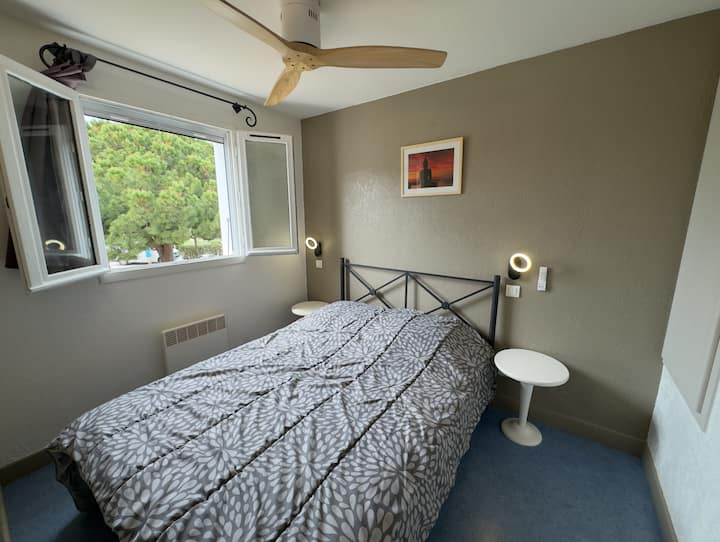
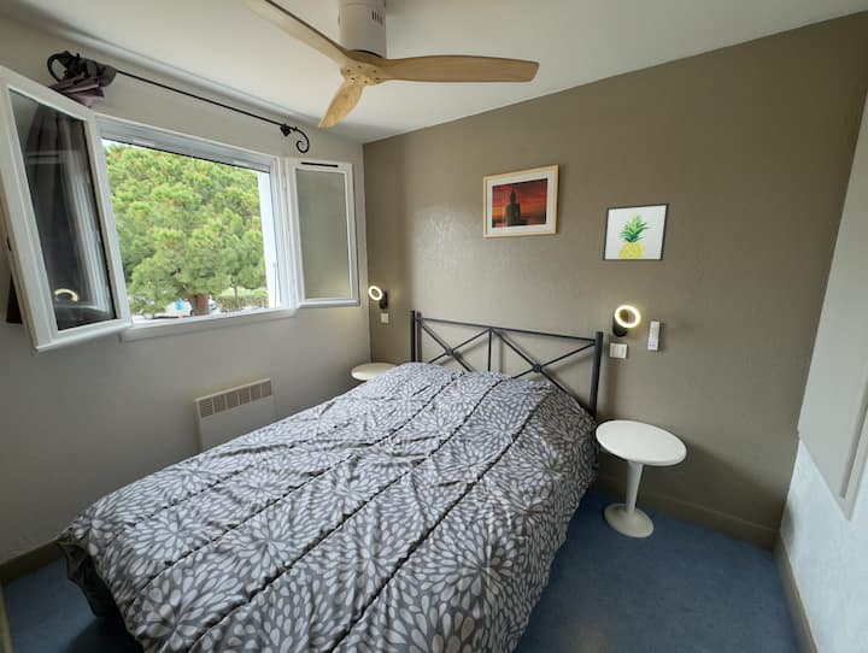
+ wall art [602,202,670,261]
